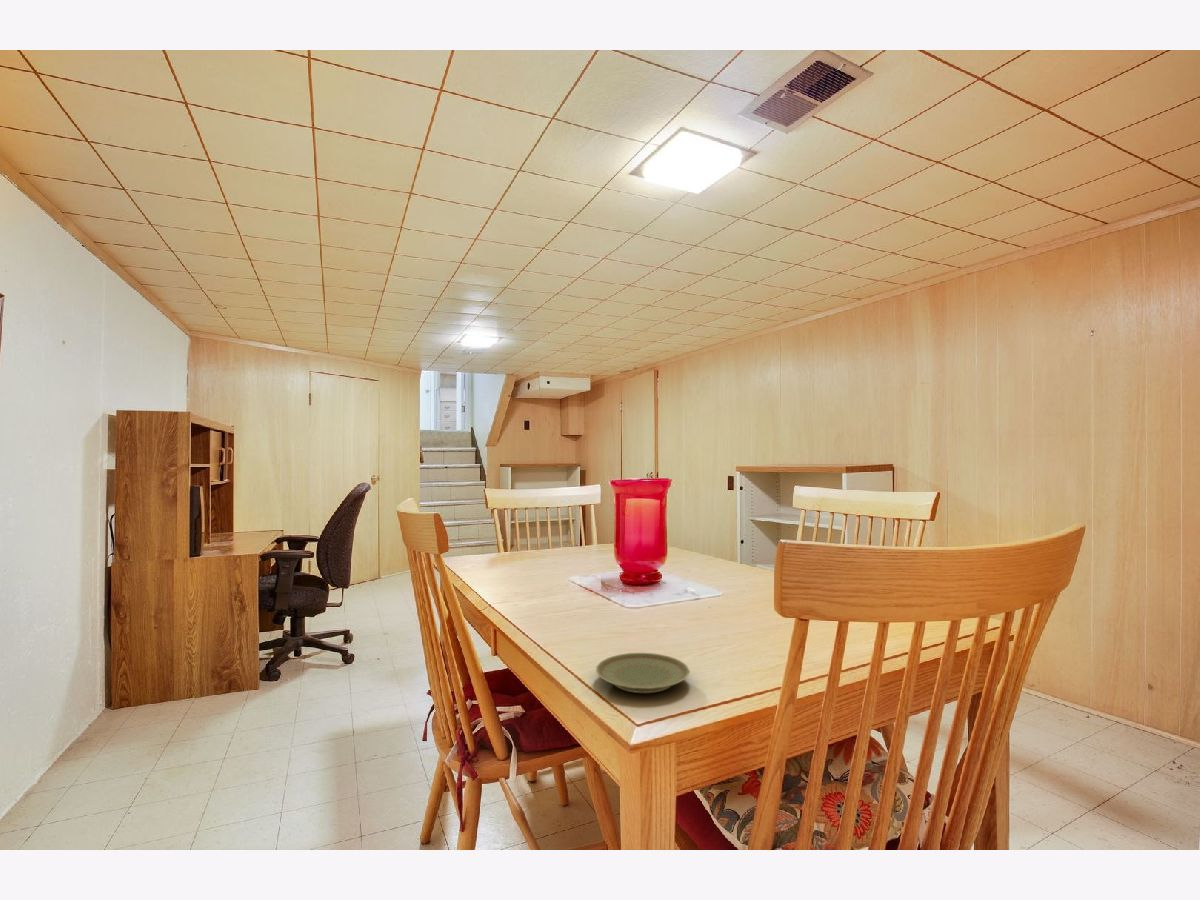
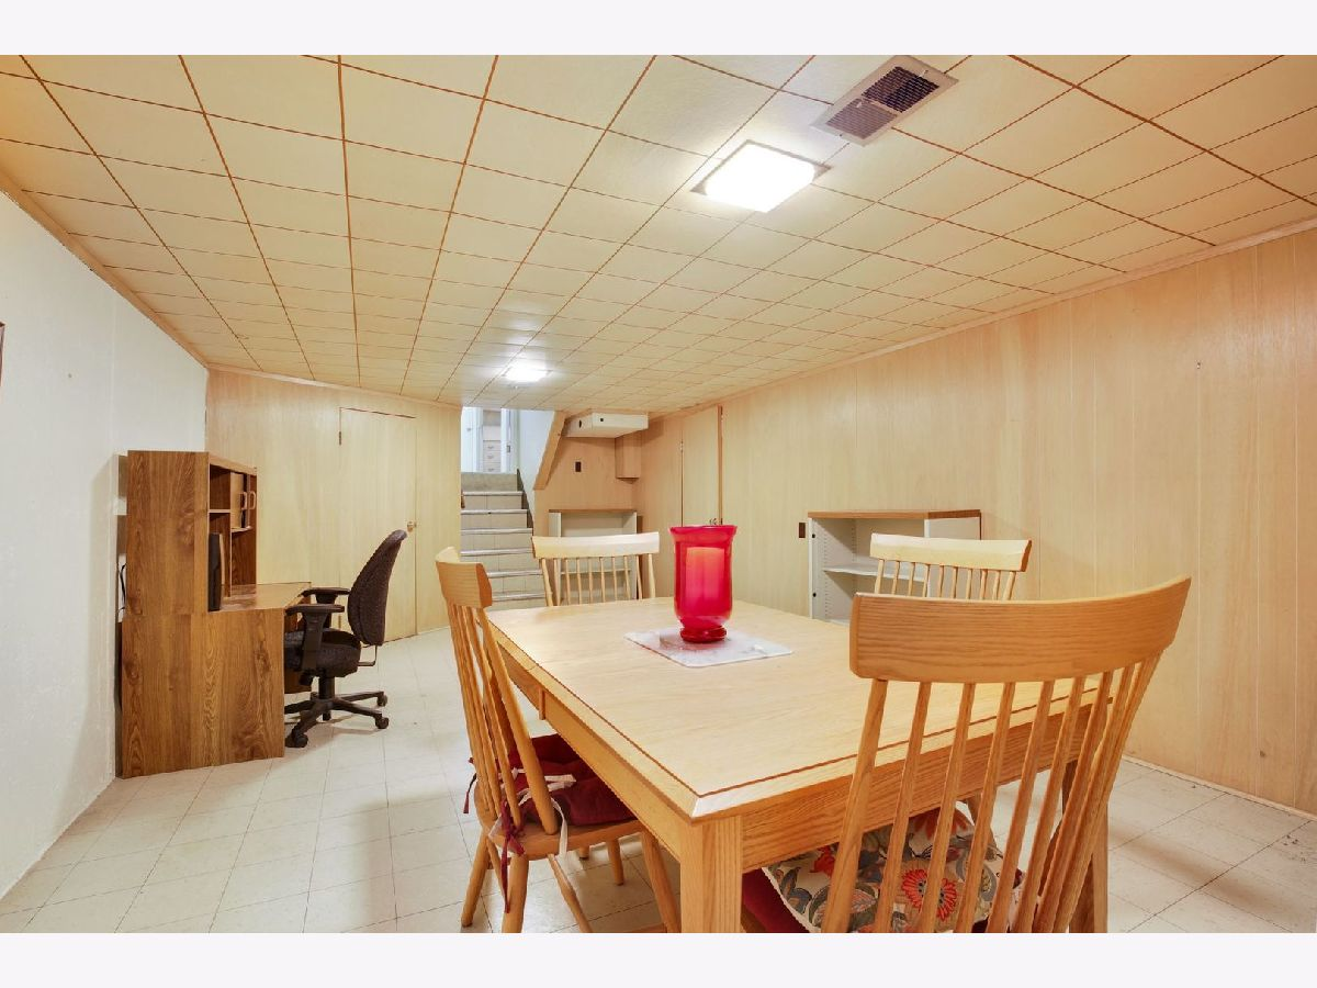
- plate [595,652,690,694]
